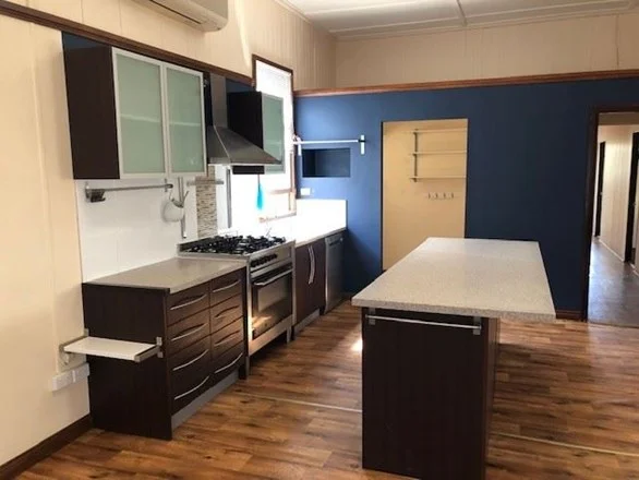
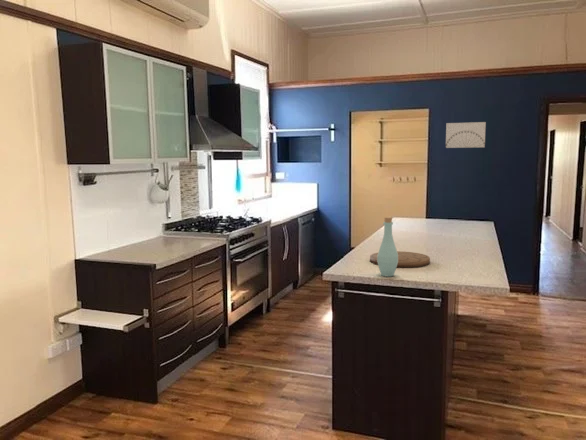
+ cutting board [369,250,431,269]
+ wall art [445,121,487,149]
+ bottle [377,216,398,277]
